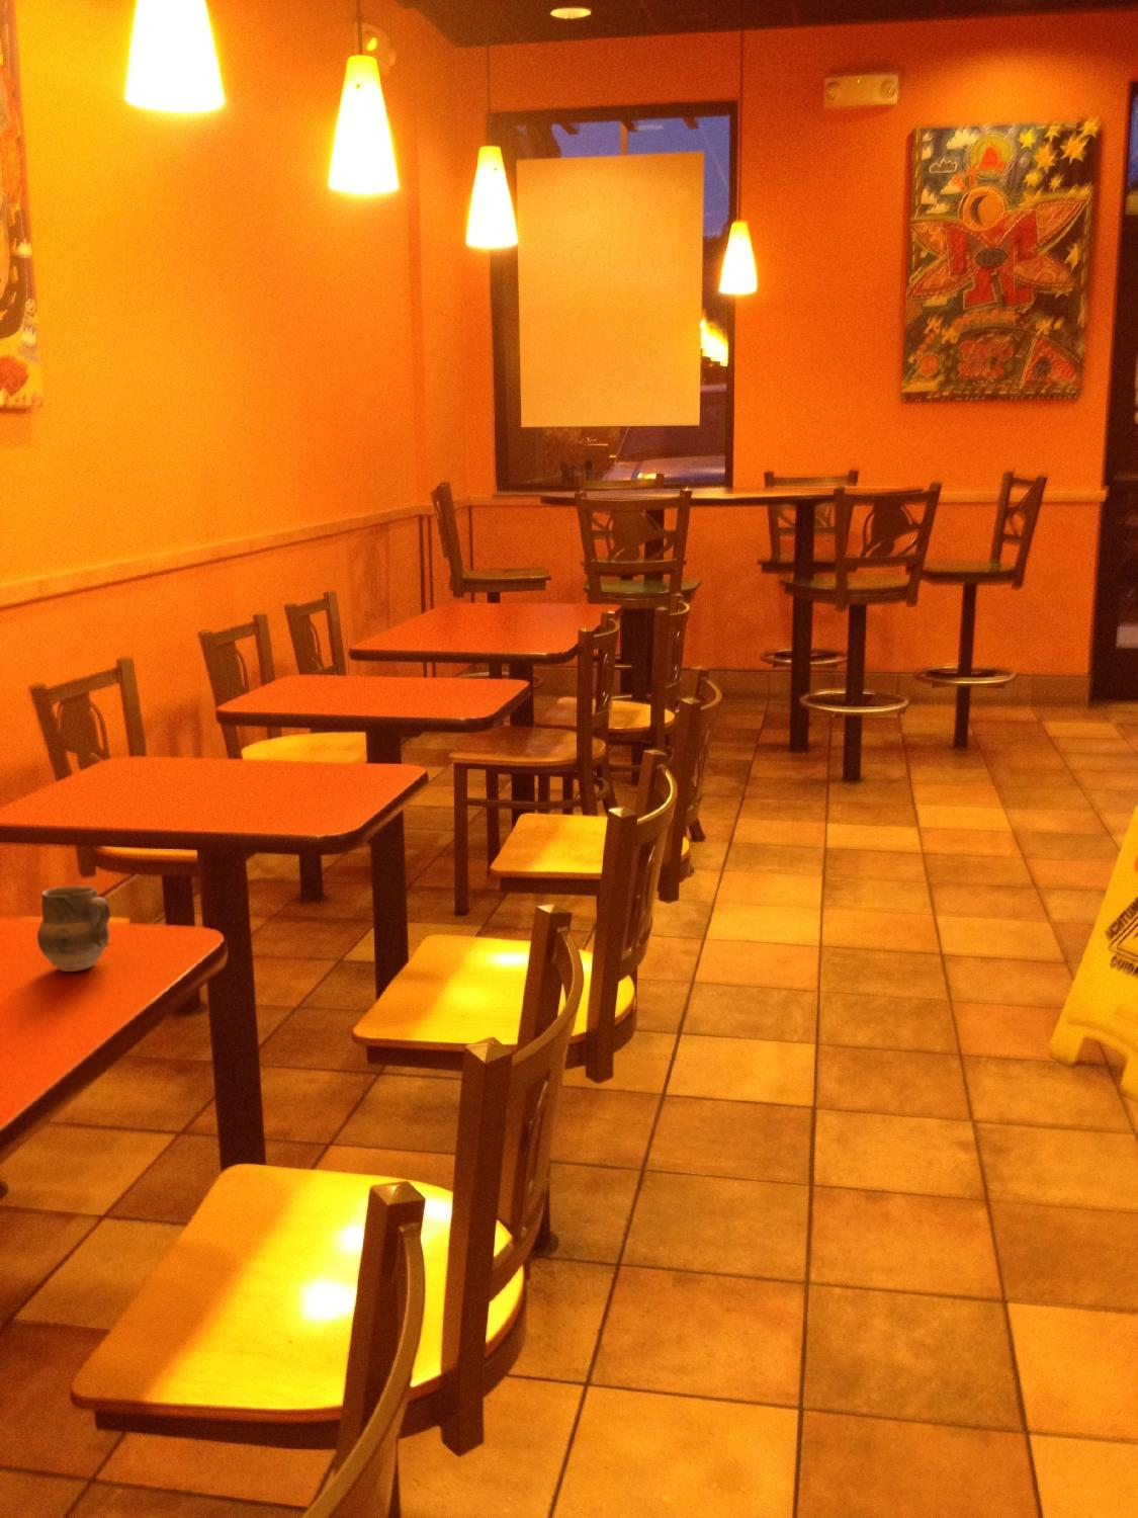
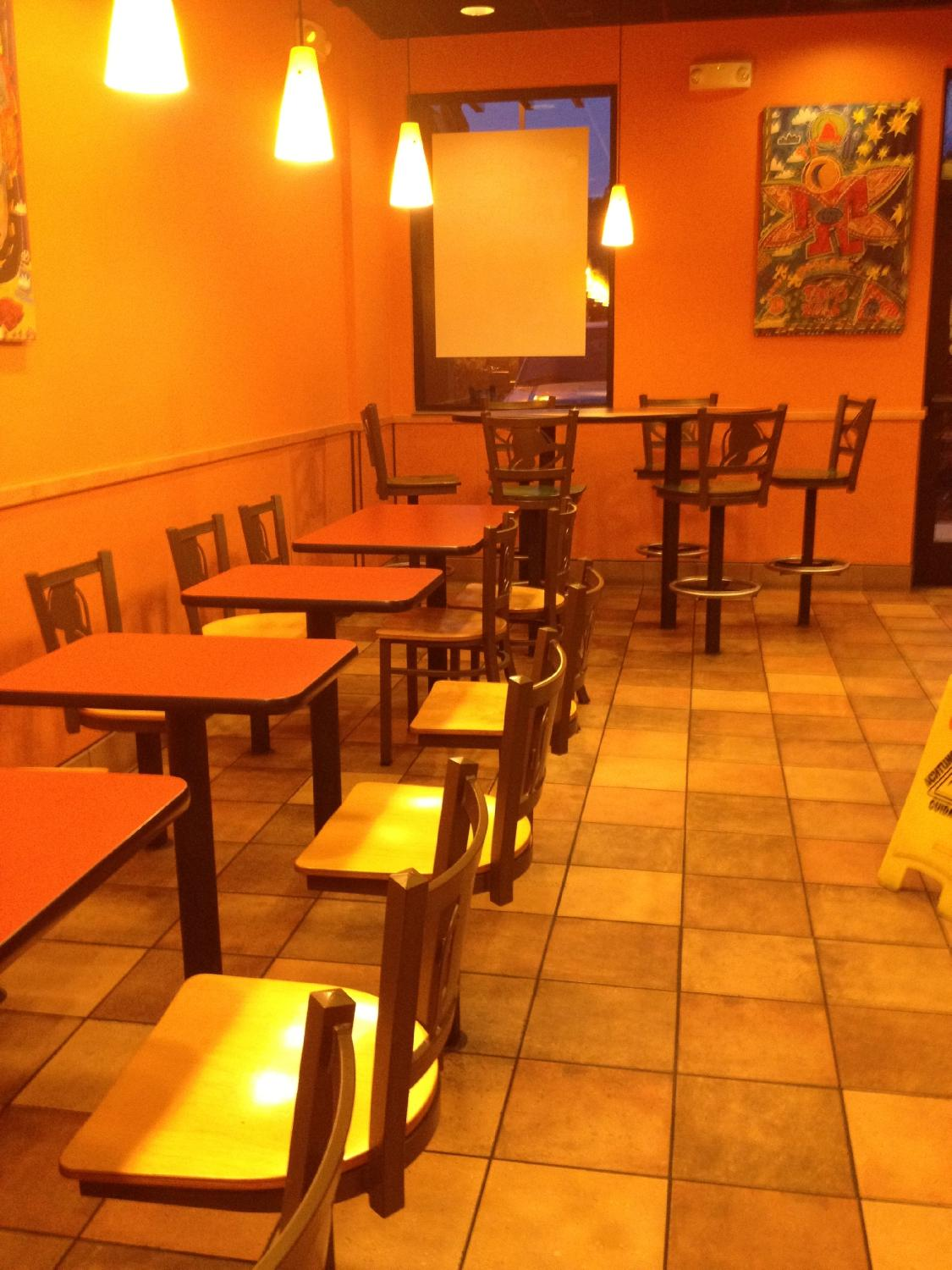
- cup [36,885,111,973]
